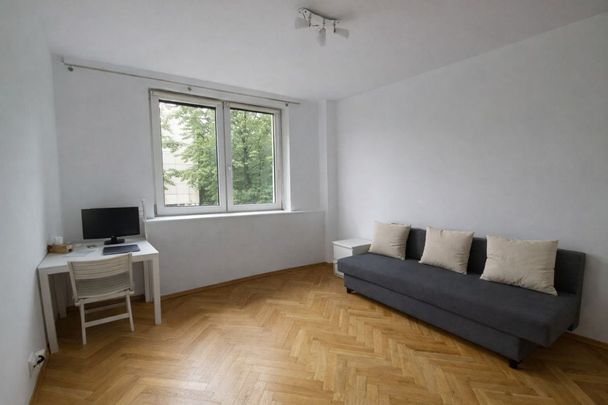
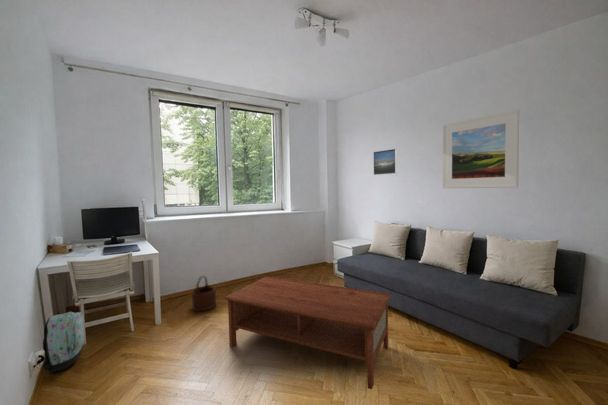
+ backpack [41,311,86,373]
+ coffee table [223,275,392,390]
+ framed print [442,109,520,189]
+ wooden bucket [191,275,217,312]
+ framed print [372,148,398,176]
